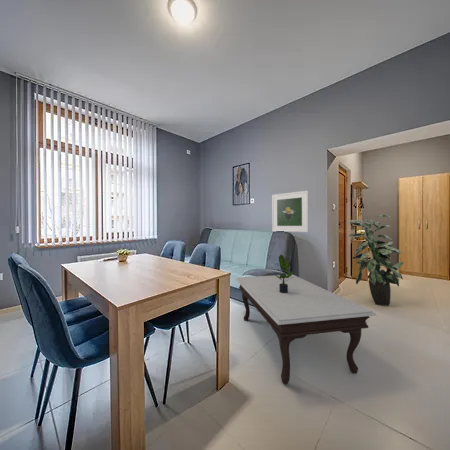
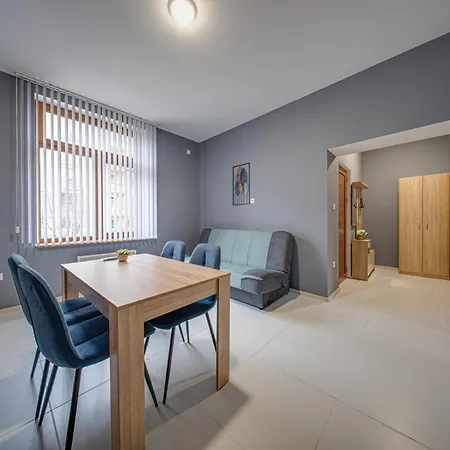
- indoor plant [347,214,405,306]
- coffee table [235,274,378,385]
- potted plant [274,254,295,293]
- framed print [271,190,309,233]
